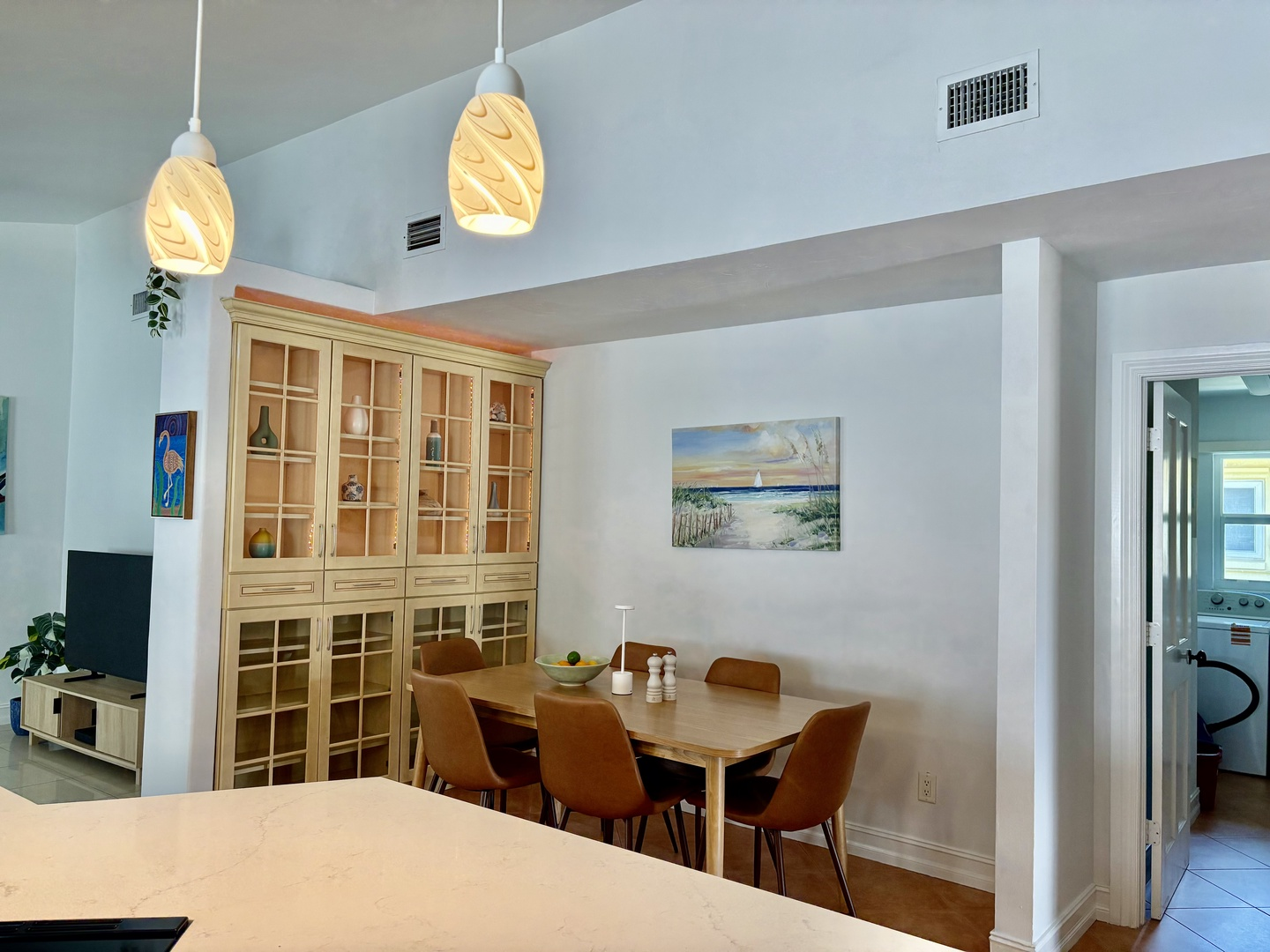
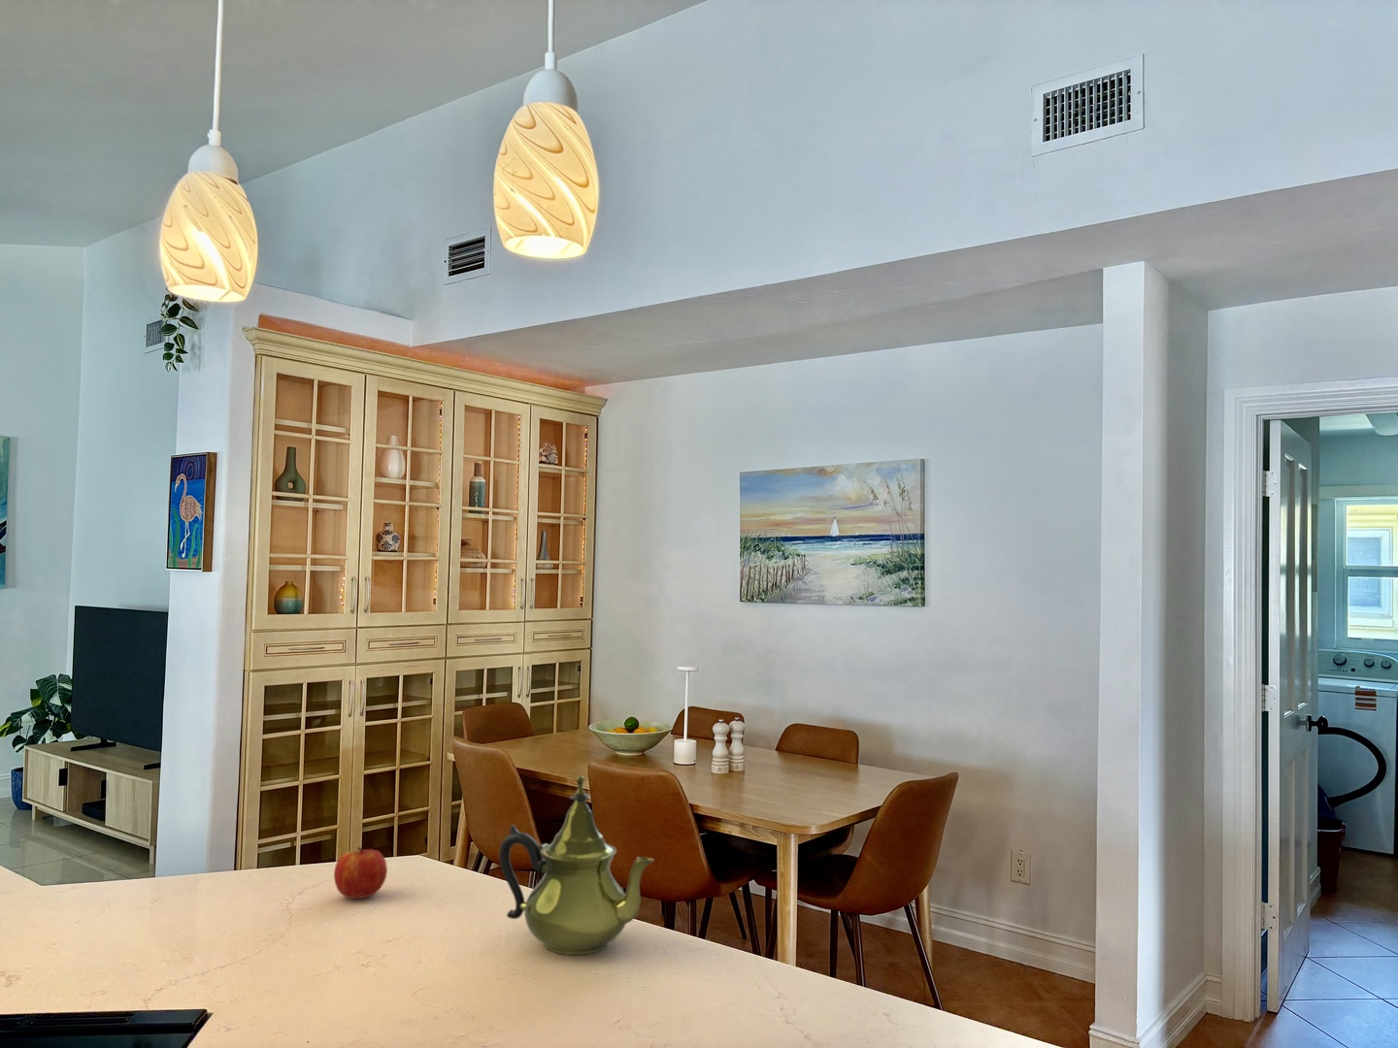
+ fruit [334,847,389,899]
+ teapot [498,774,655,956]
